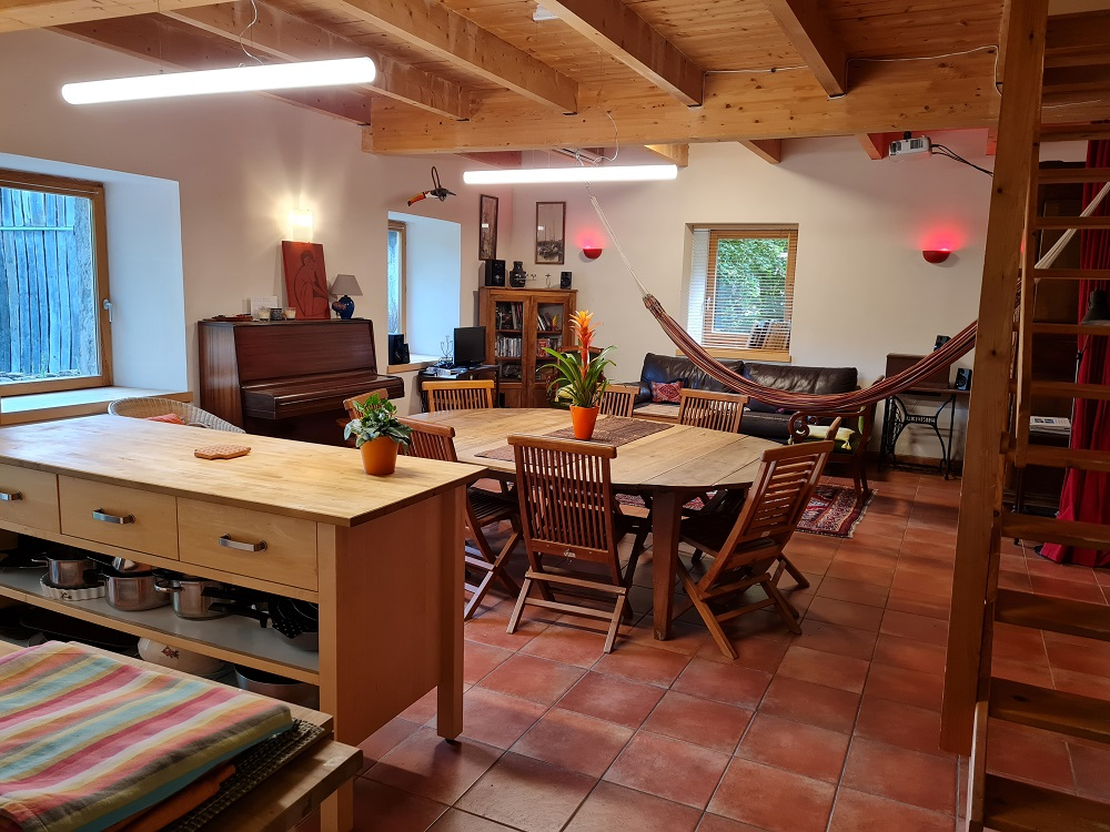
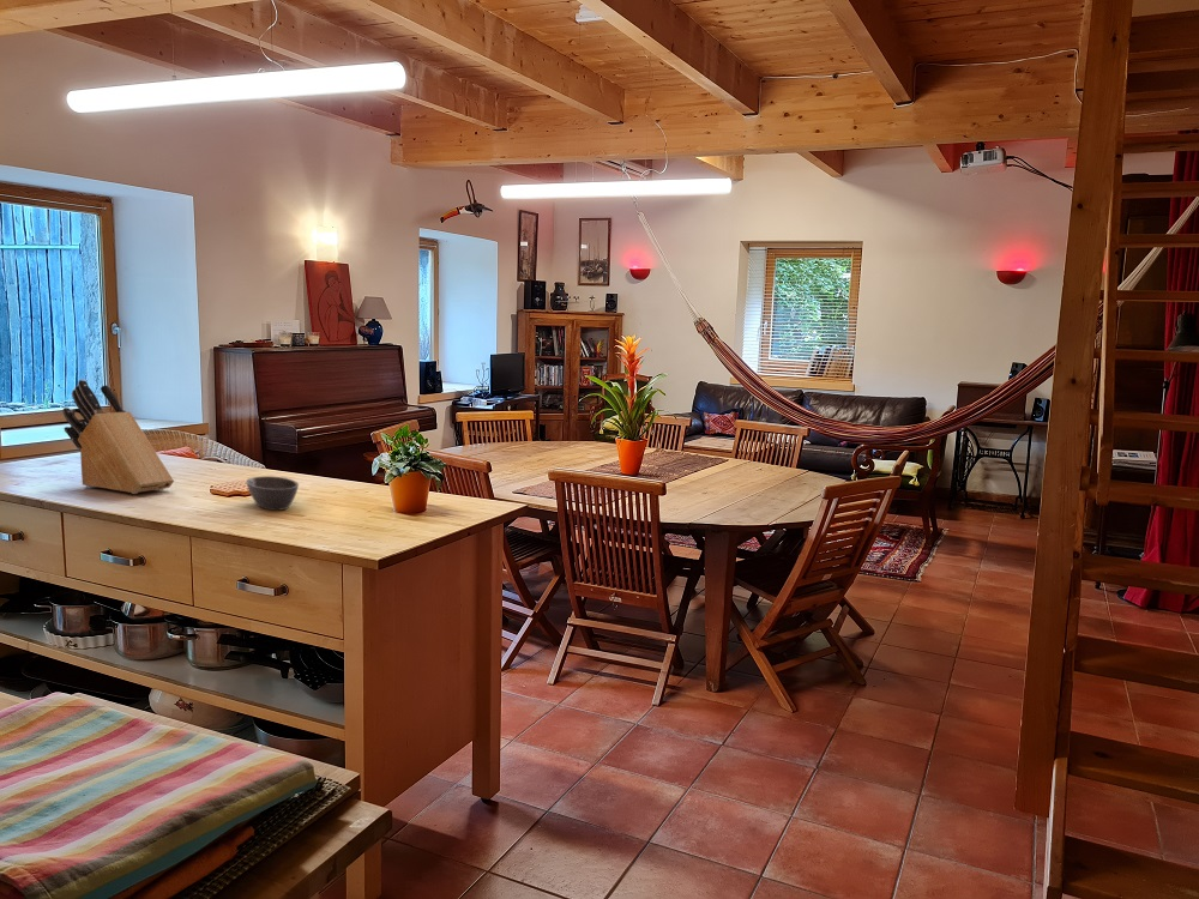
+ bowl [245,475,300,512]
+ knife block [61,379,175,495]
